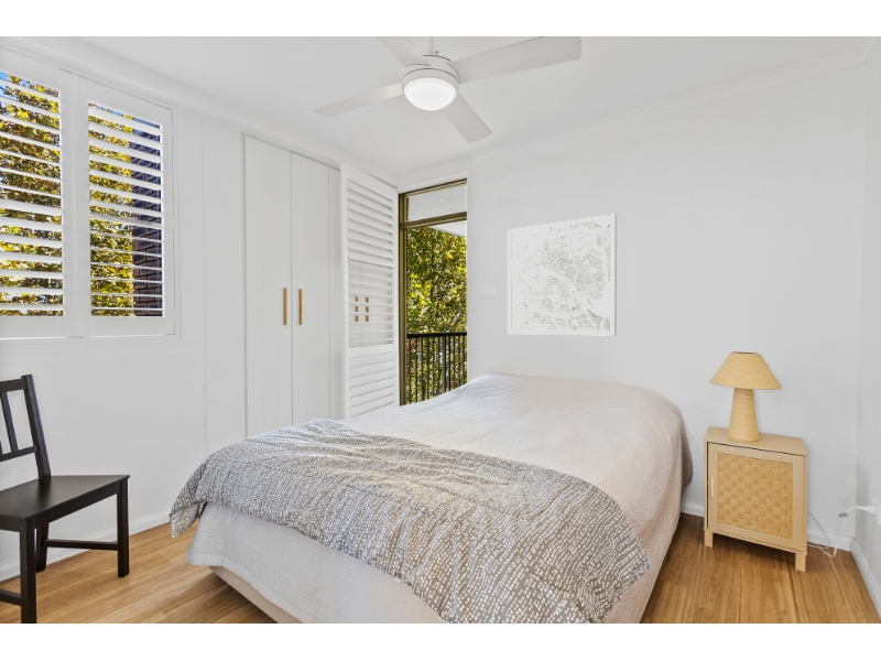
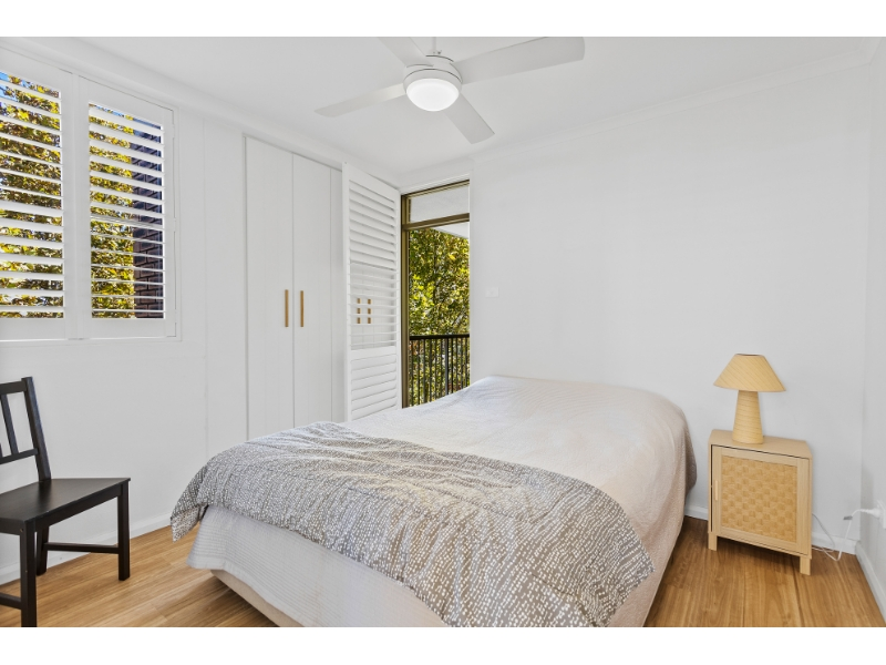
- wall art [507,213,618,337]
